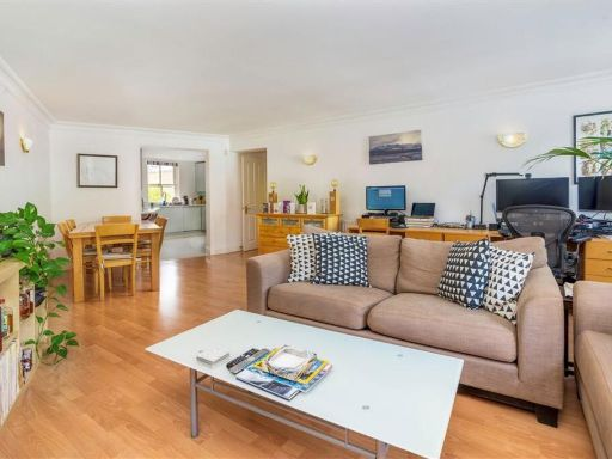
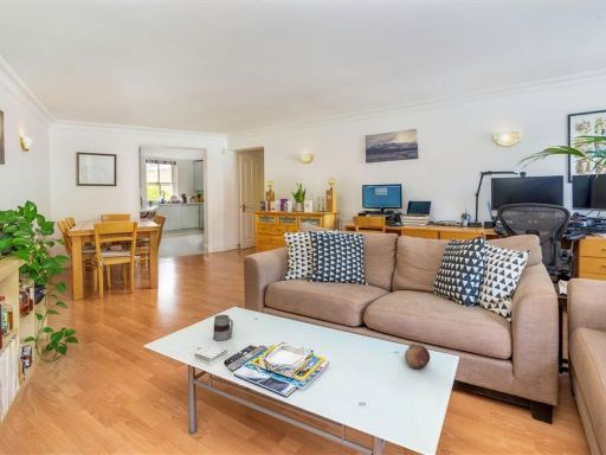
+ mug [212,314,234,341]
+ fruit [404,342,431,370]
